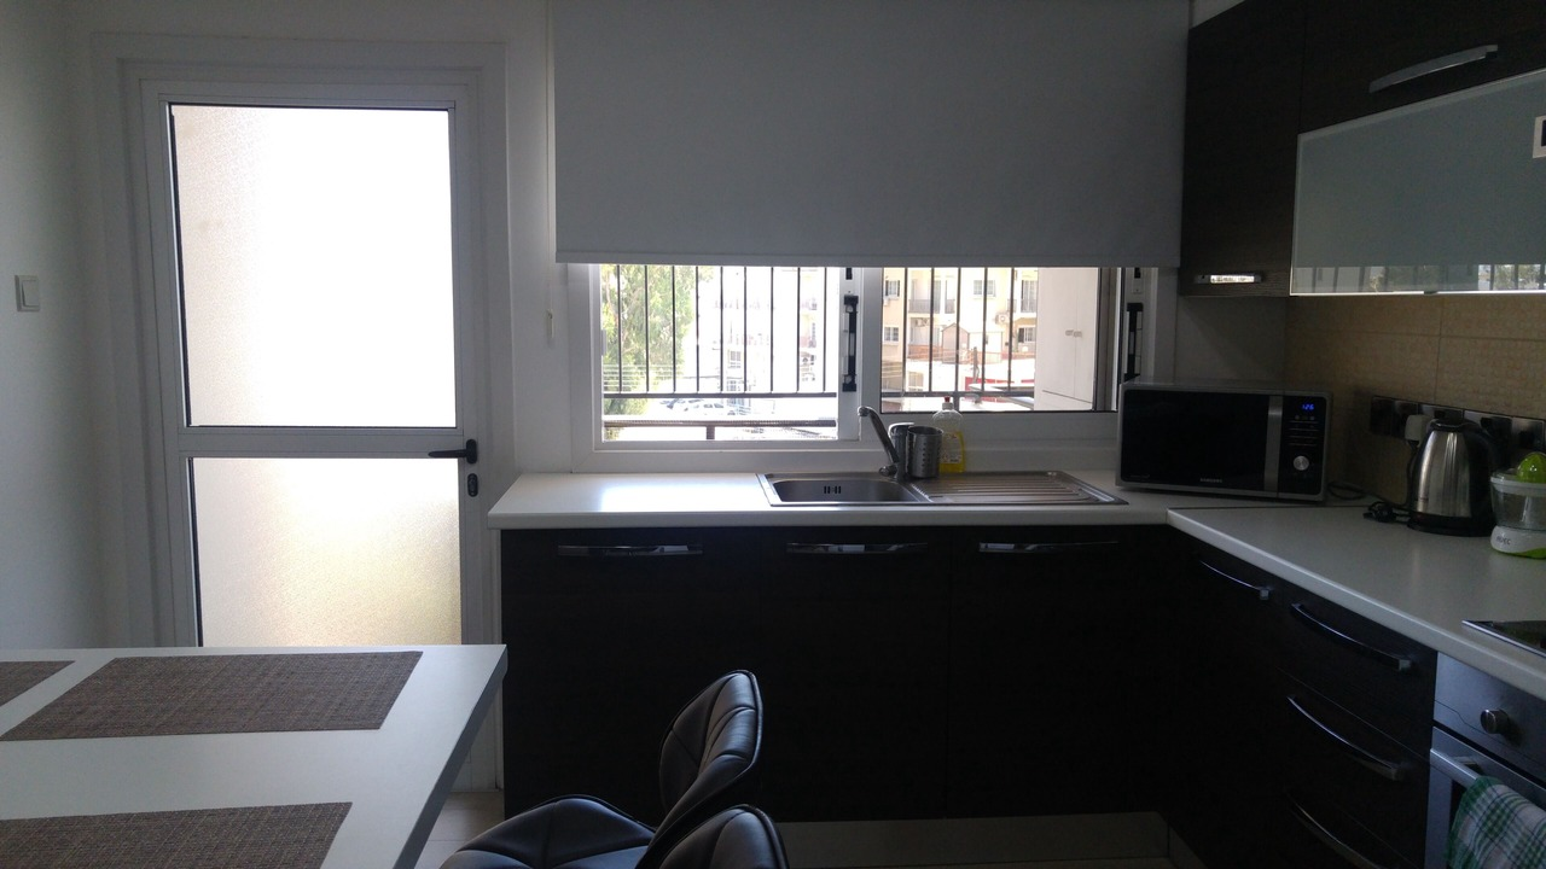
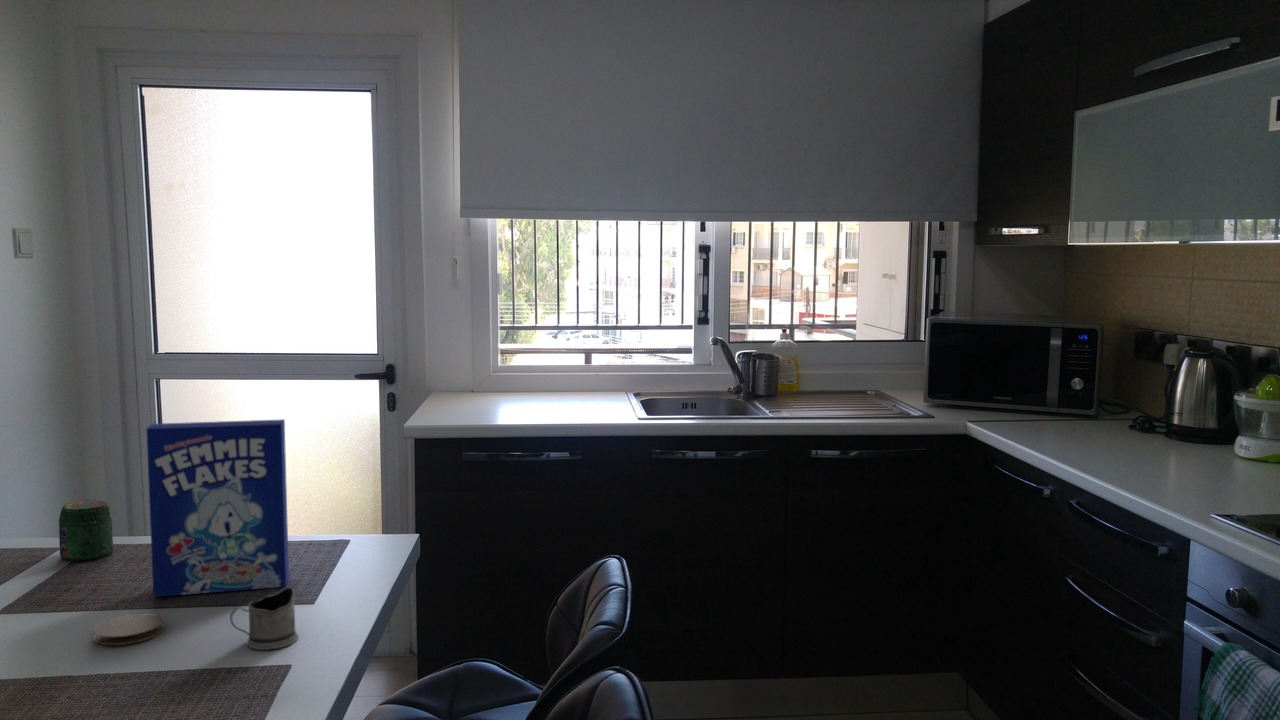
+ jar [58,499,114,562]
+ coaster [92,612,166,646]
+ cereal box [145,418,290,598]
+ tea glass holder [229,587,299,651]
